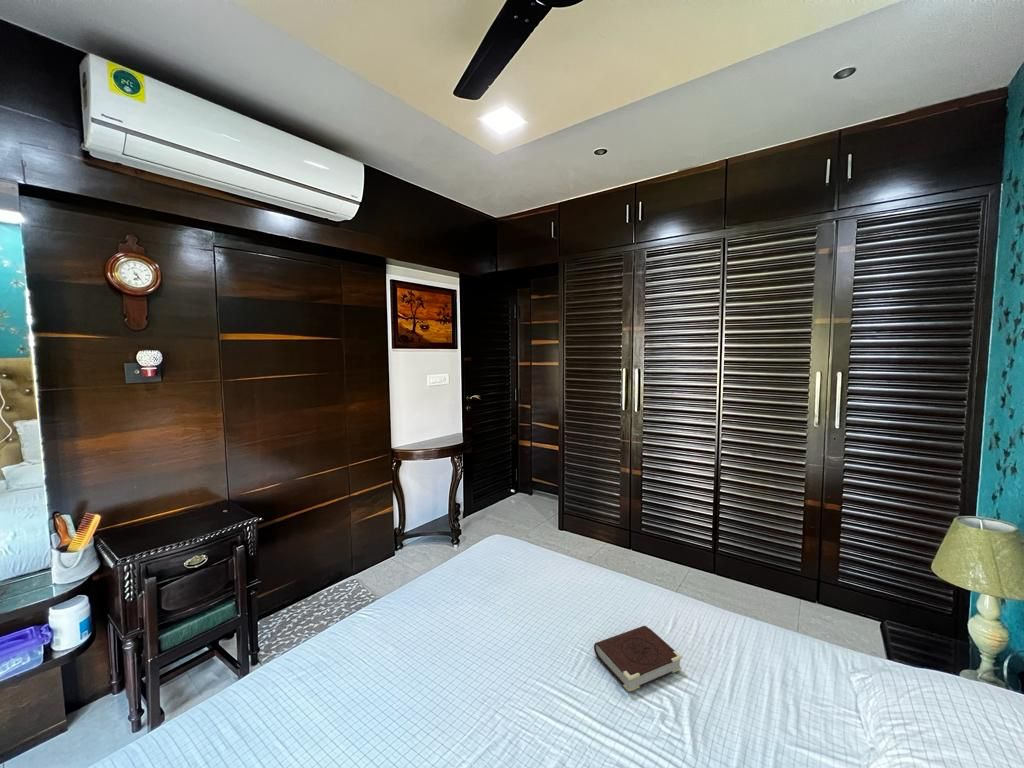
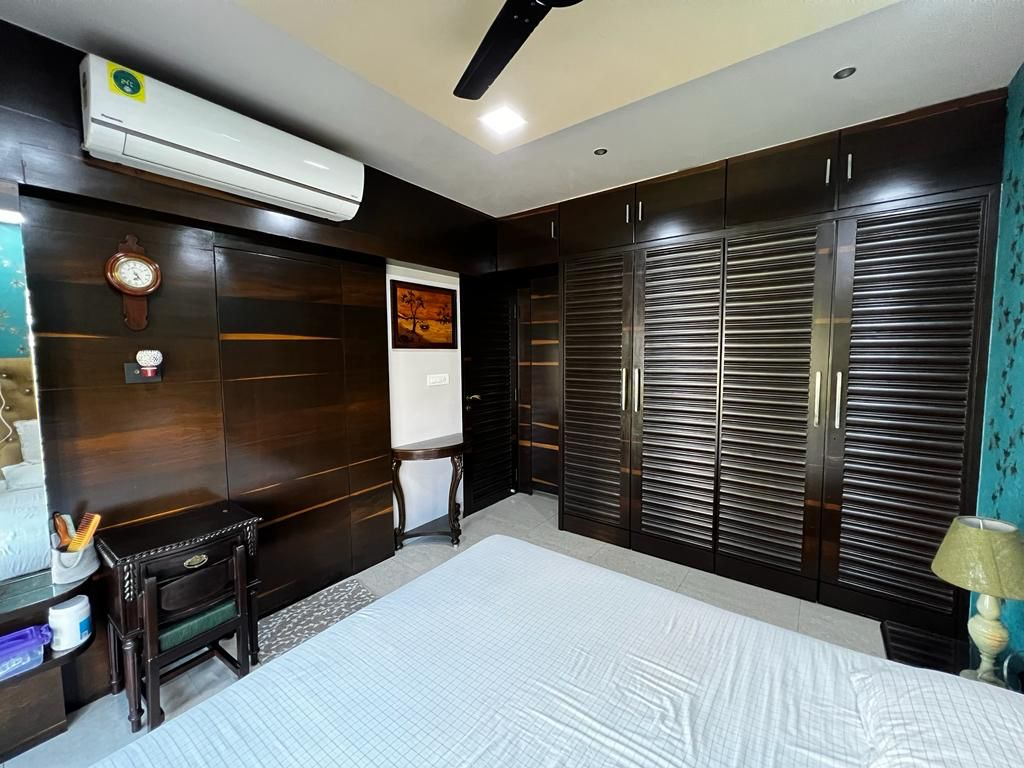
- book [593,625,683,692]
